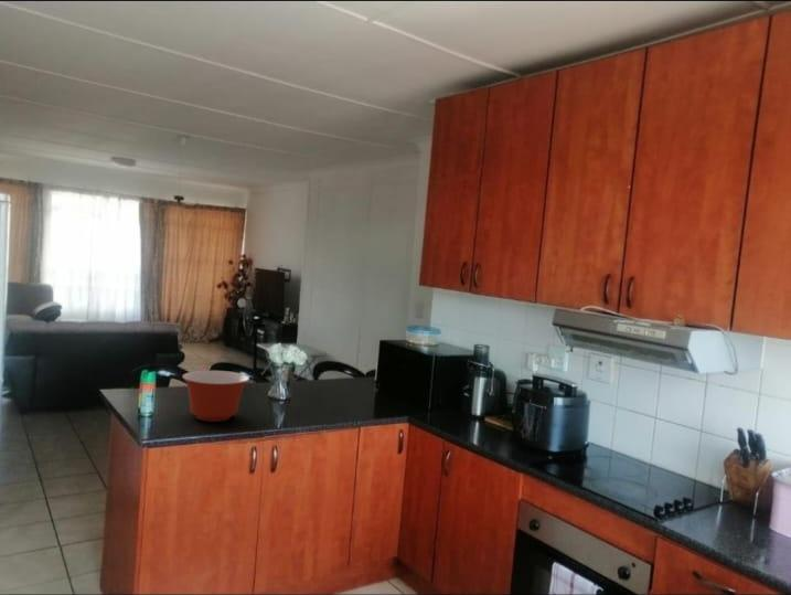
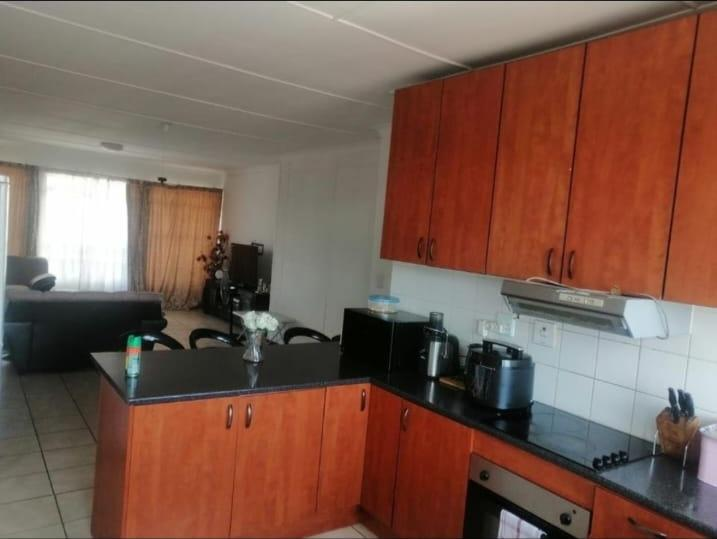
- mixing bowl [181,370,250,423]
